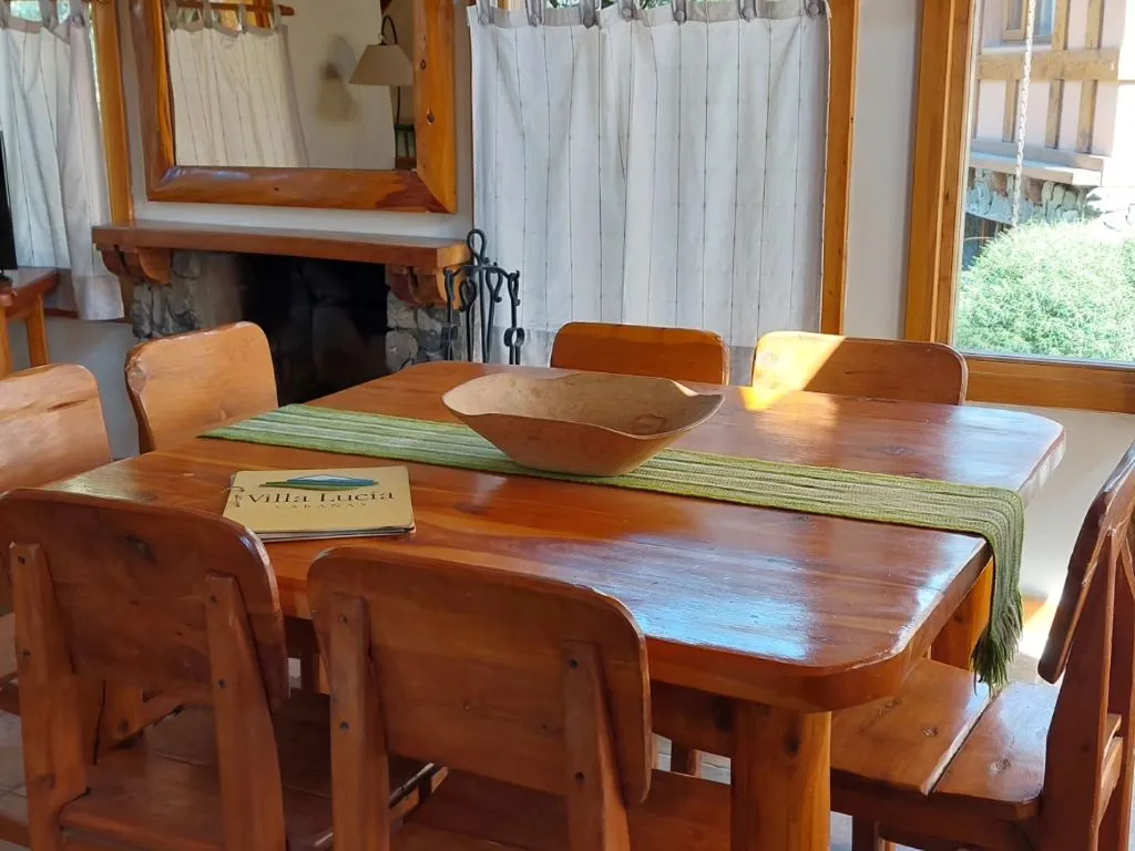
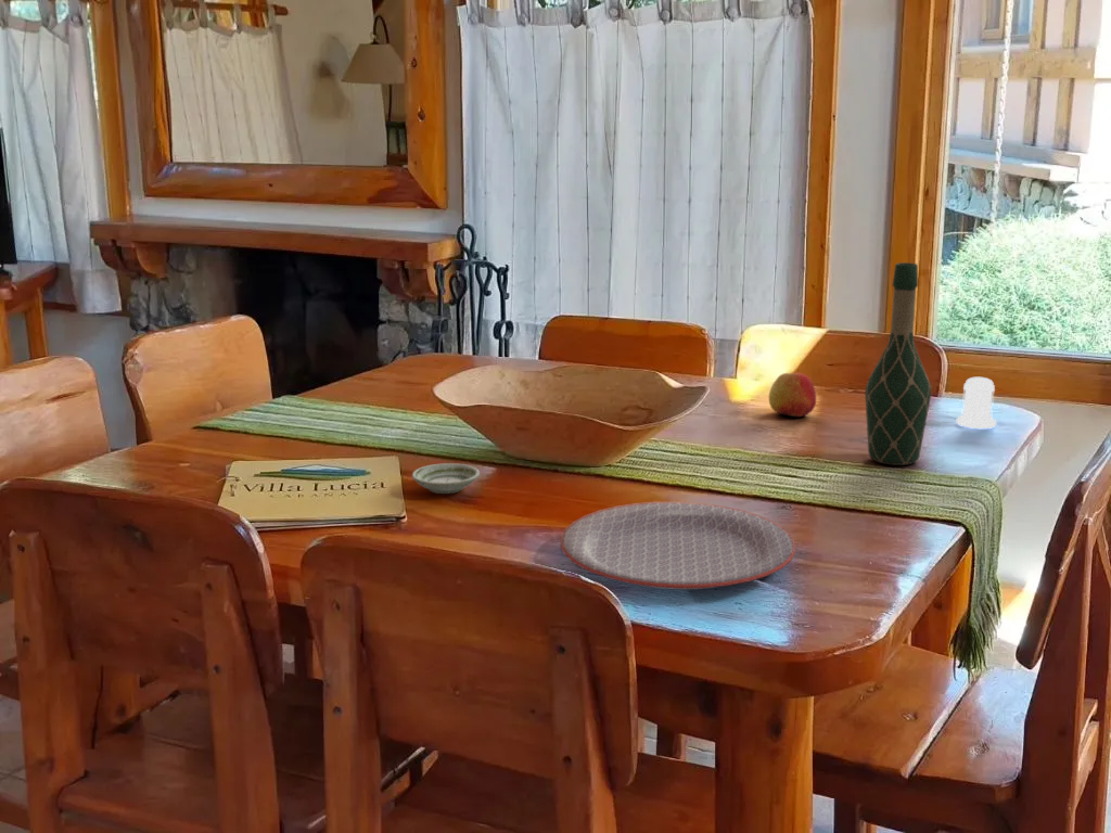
+ saucer [411,462,481,495]
+ salt shaker [956,376,997,430]
+ plate [560,501,796,590]
+ apple [768,371,817,418]
+ wine bottle [864,261,932,466]
